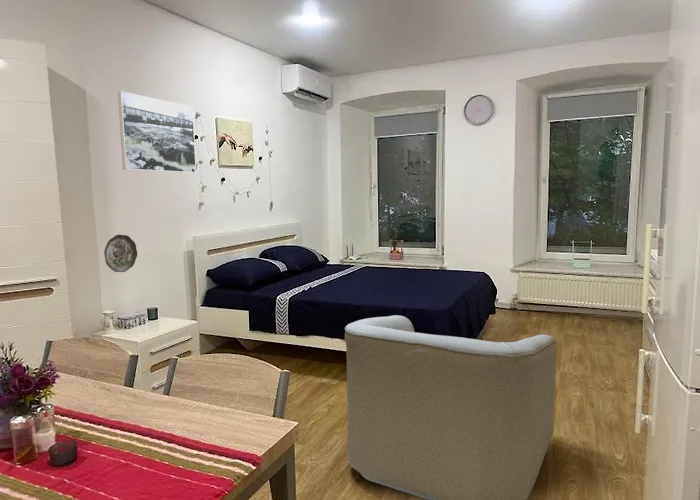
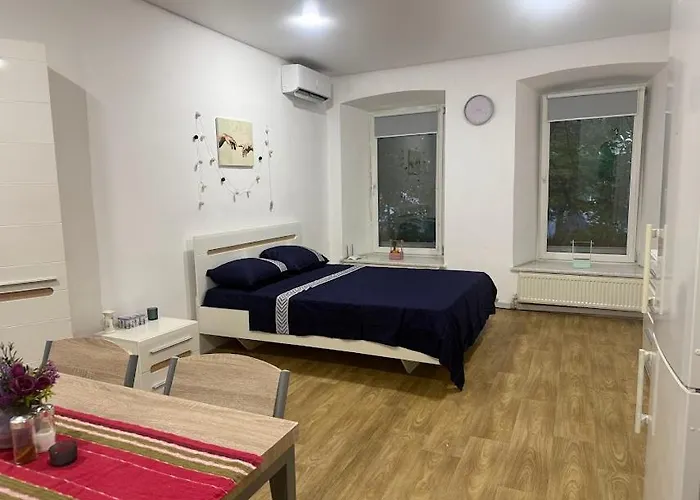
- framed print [117,91,197,174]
- armchair [344,314,558,500]
- decorative plate [103,234,138,273]
